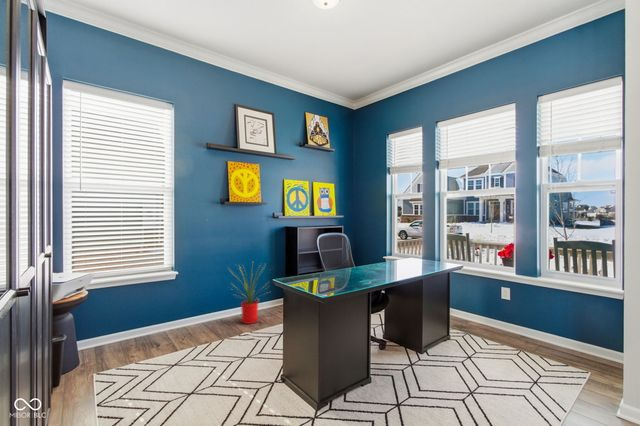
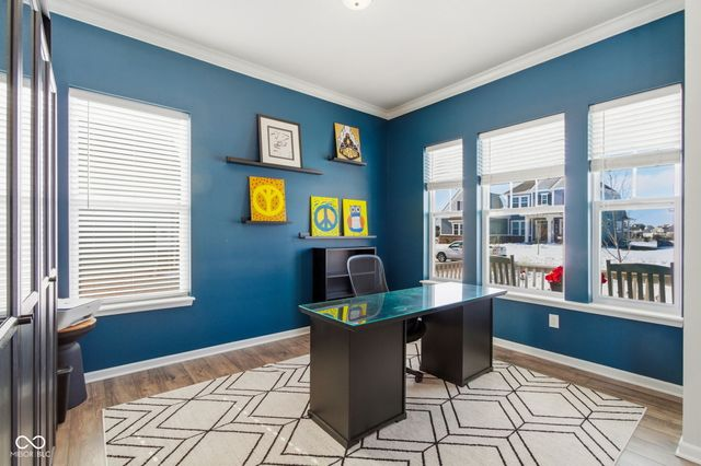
- house plant [226,262,273,325]
